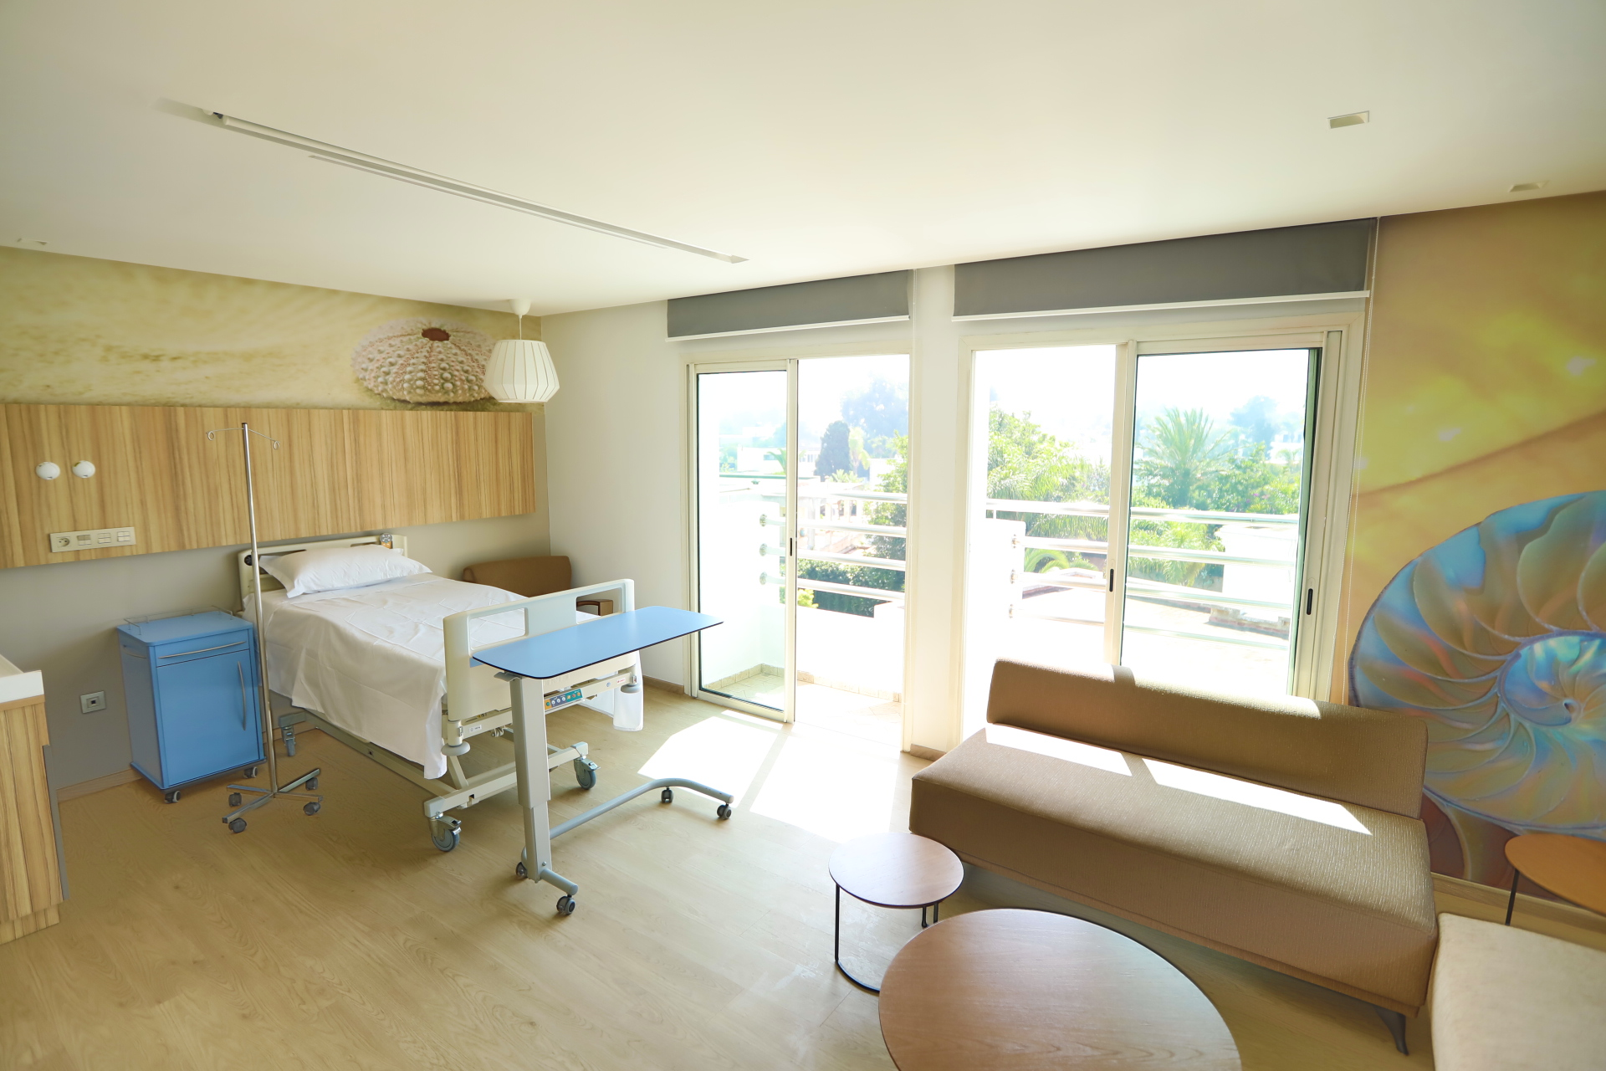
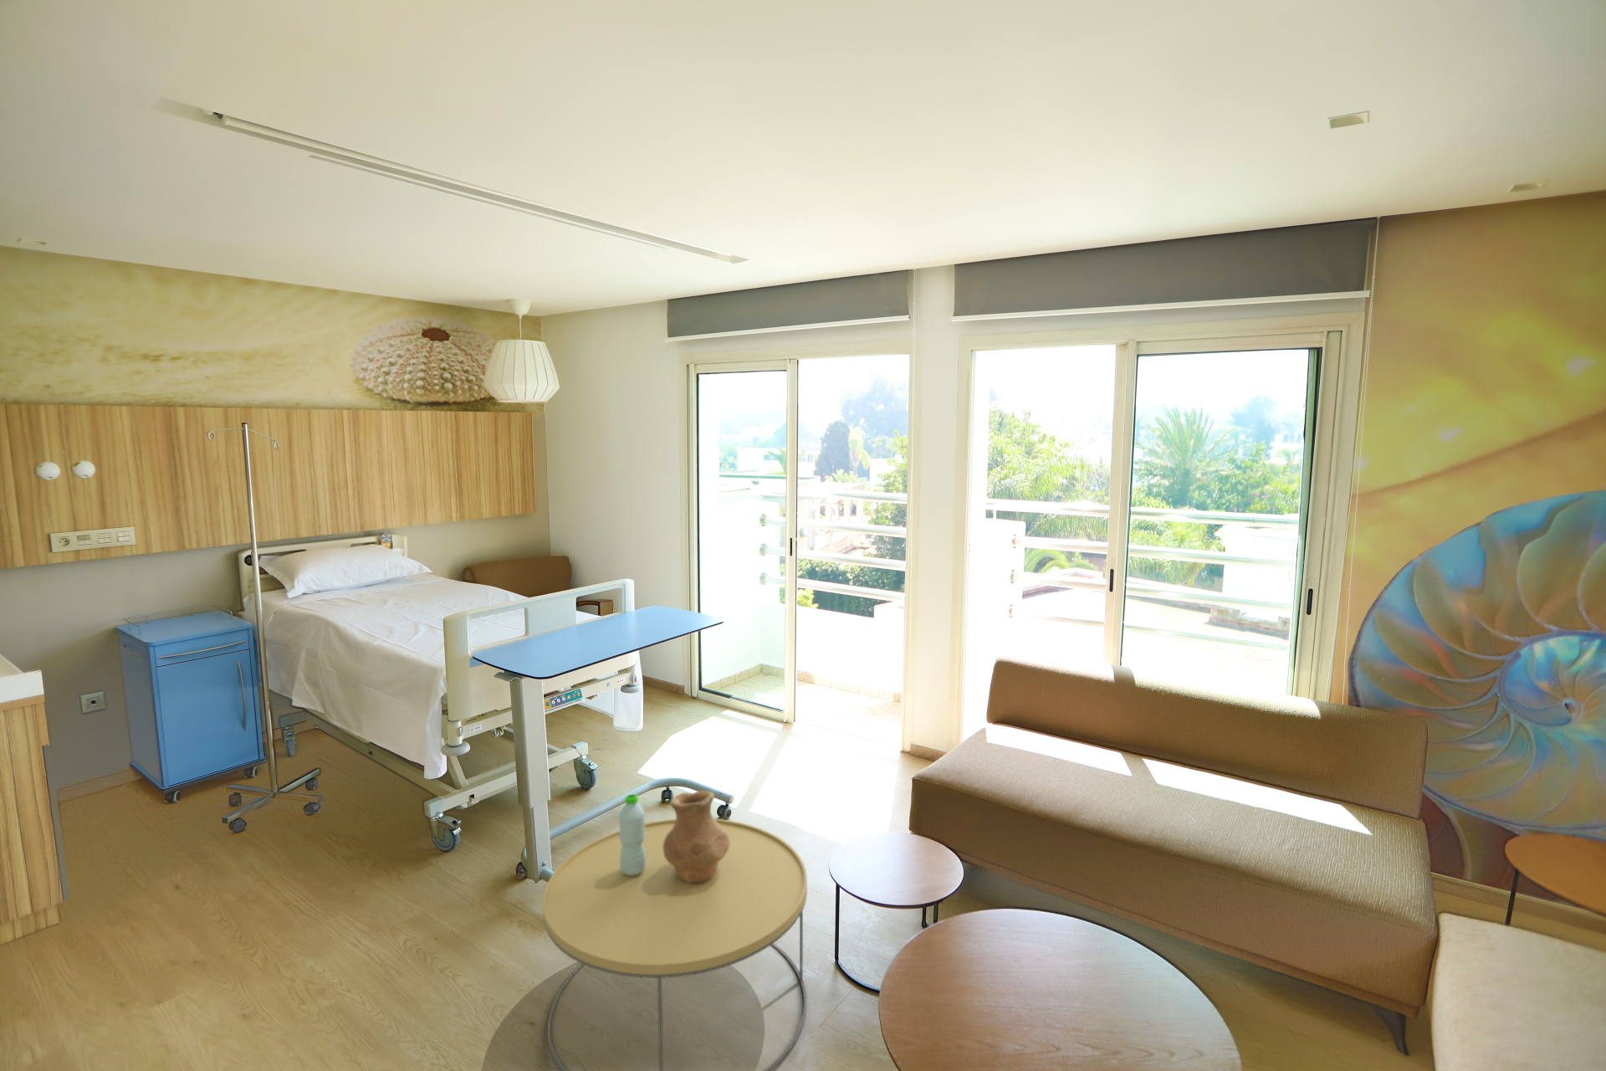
+ vase [663,790,729,882]
+ coffee table [543,818,808,1071]
+ water bottle [618,794,645,875]
